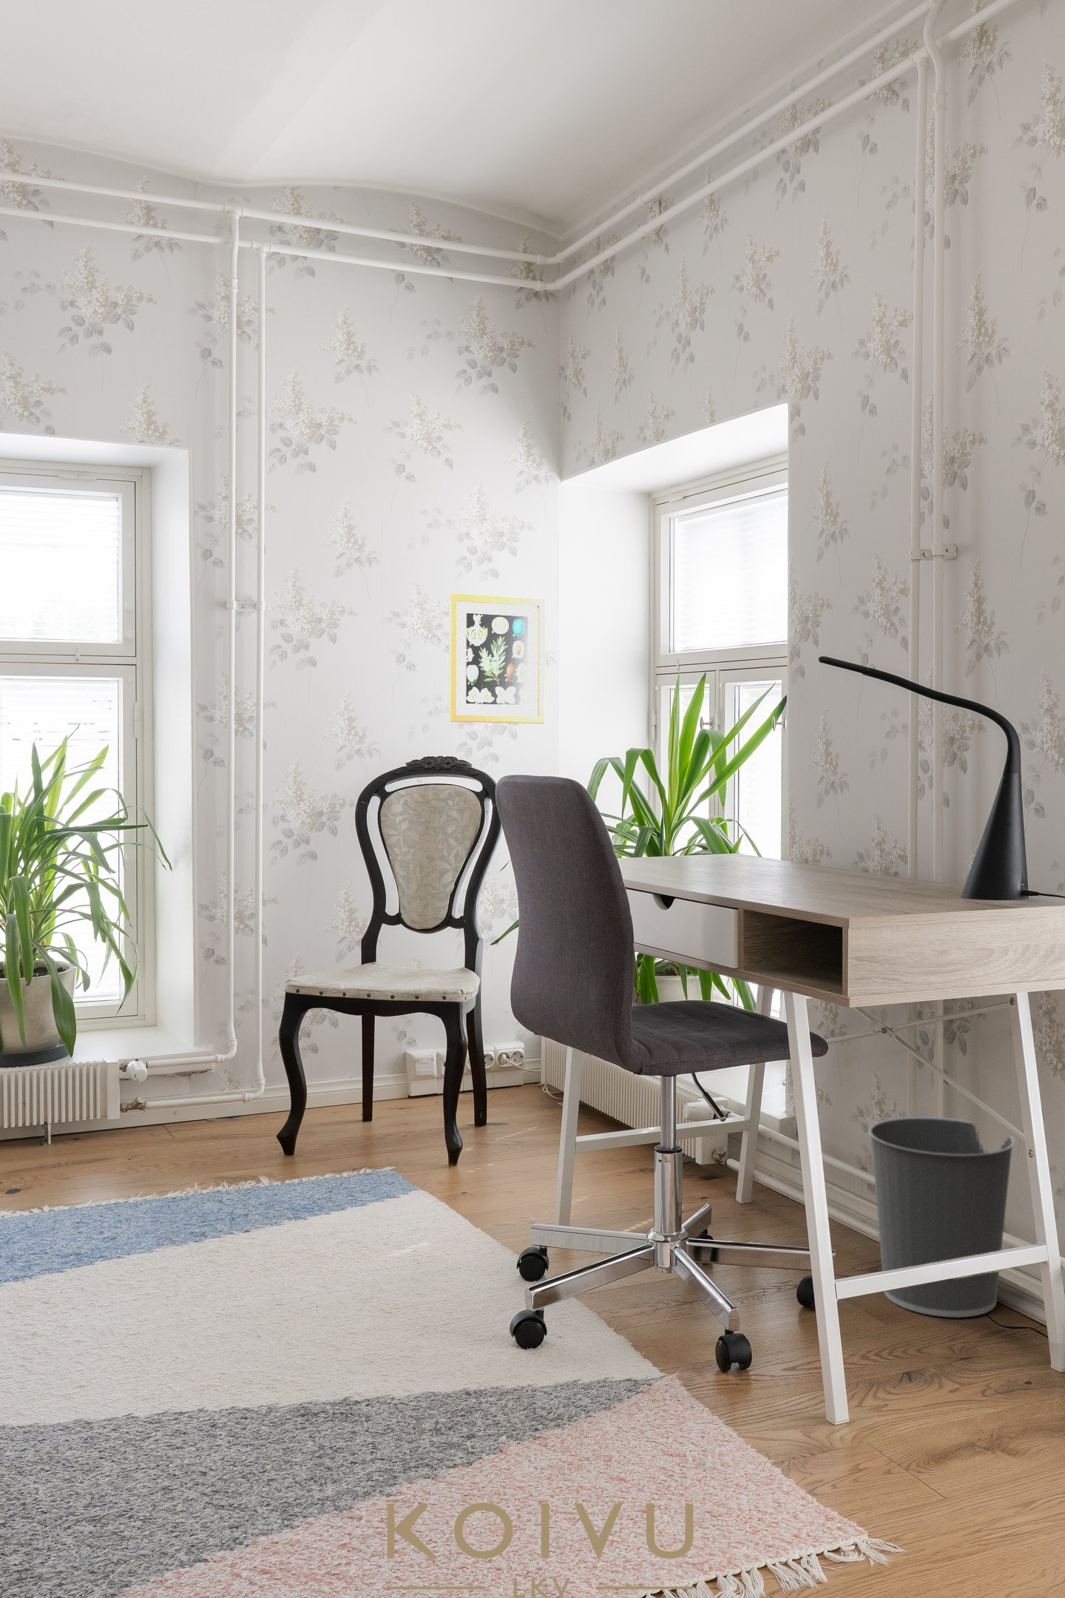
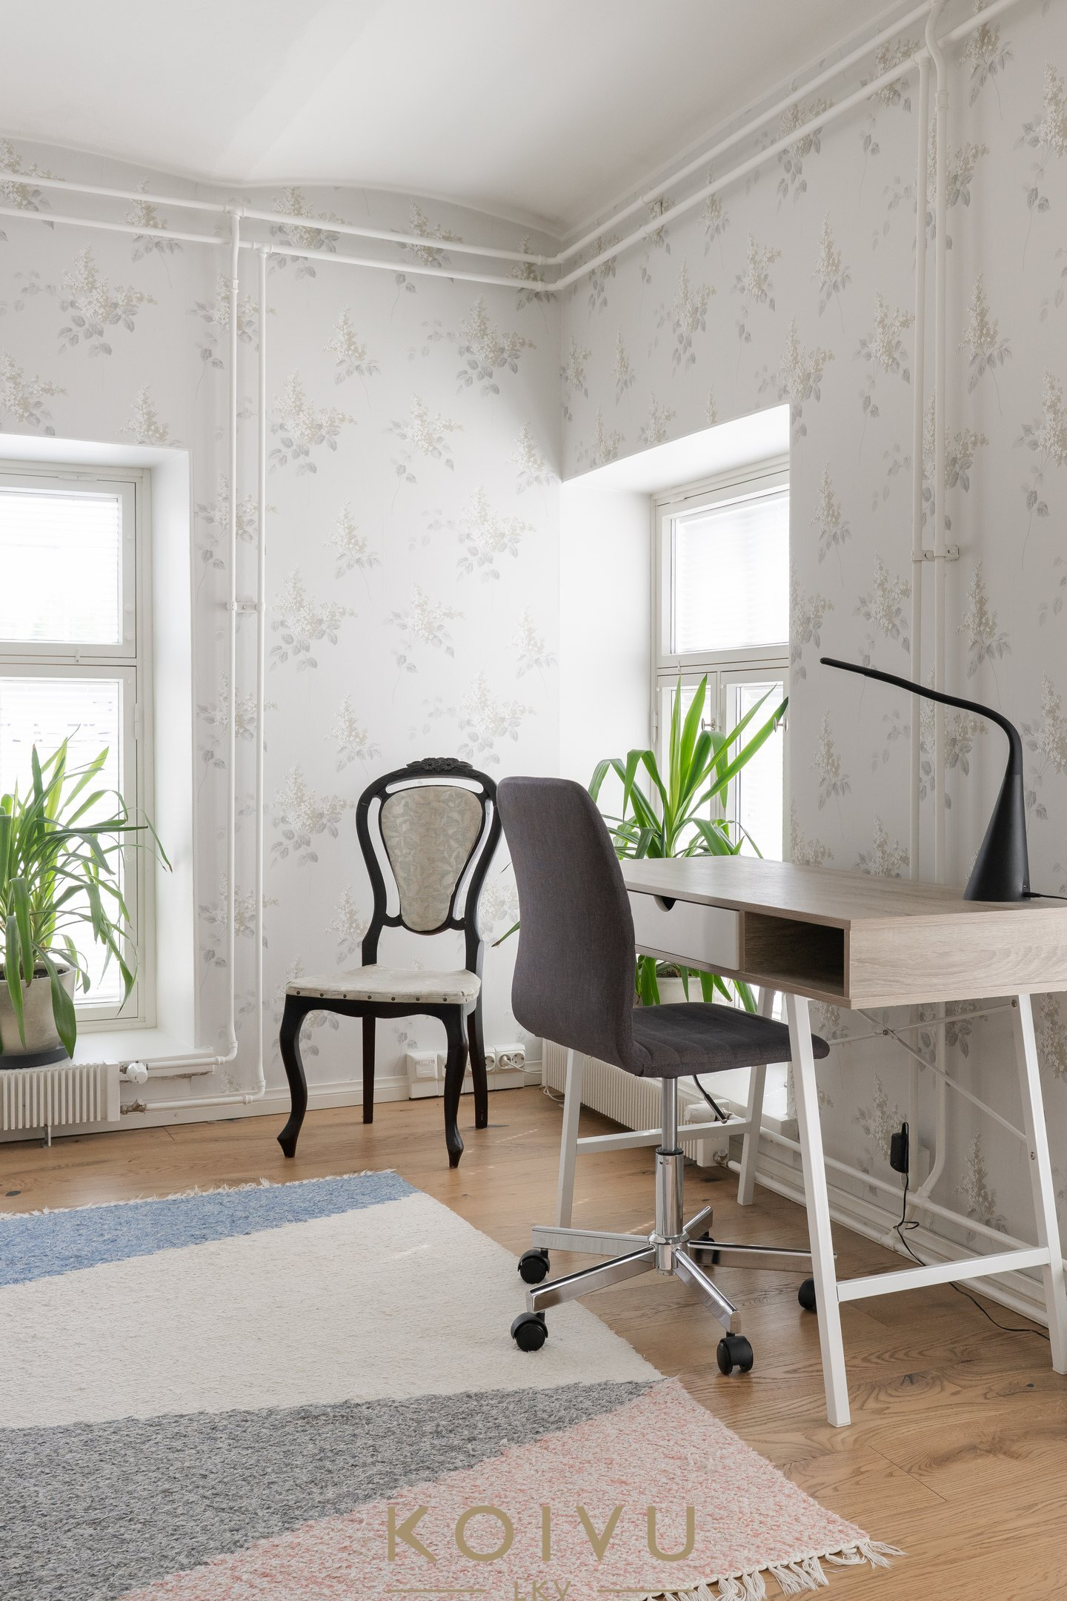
- wall art [448,592,546,724]
- wastebasket [868,1116,1016,1319]
